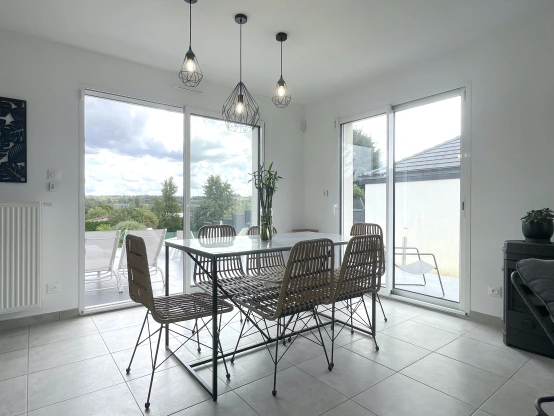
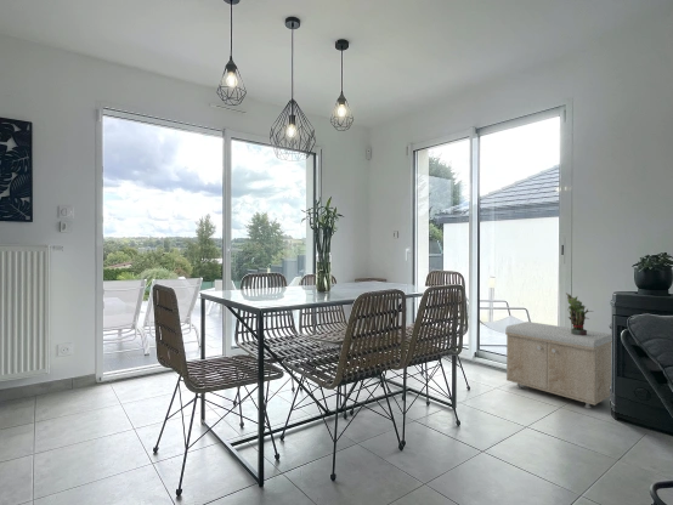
+ potted plant [565,291,595,335]
+ storage bench [504,320,613,409]
